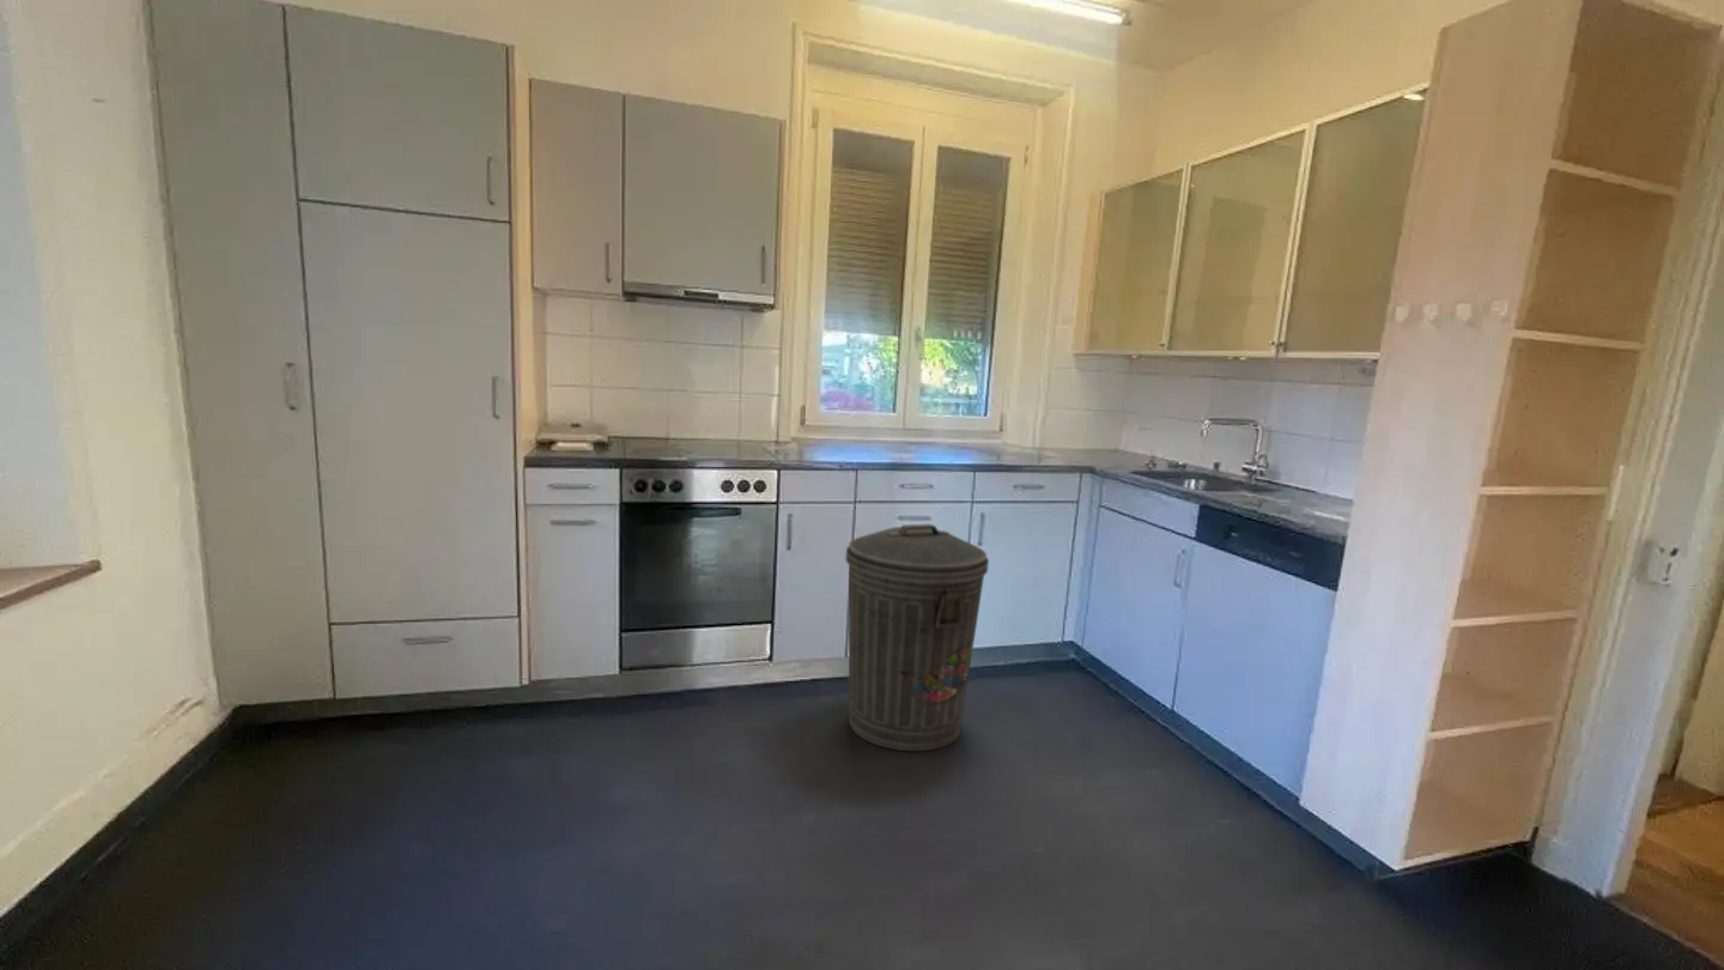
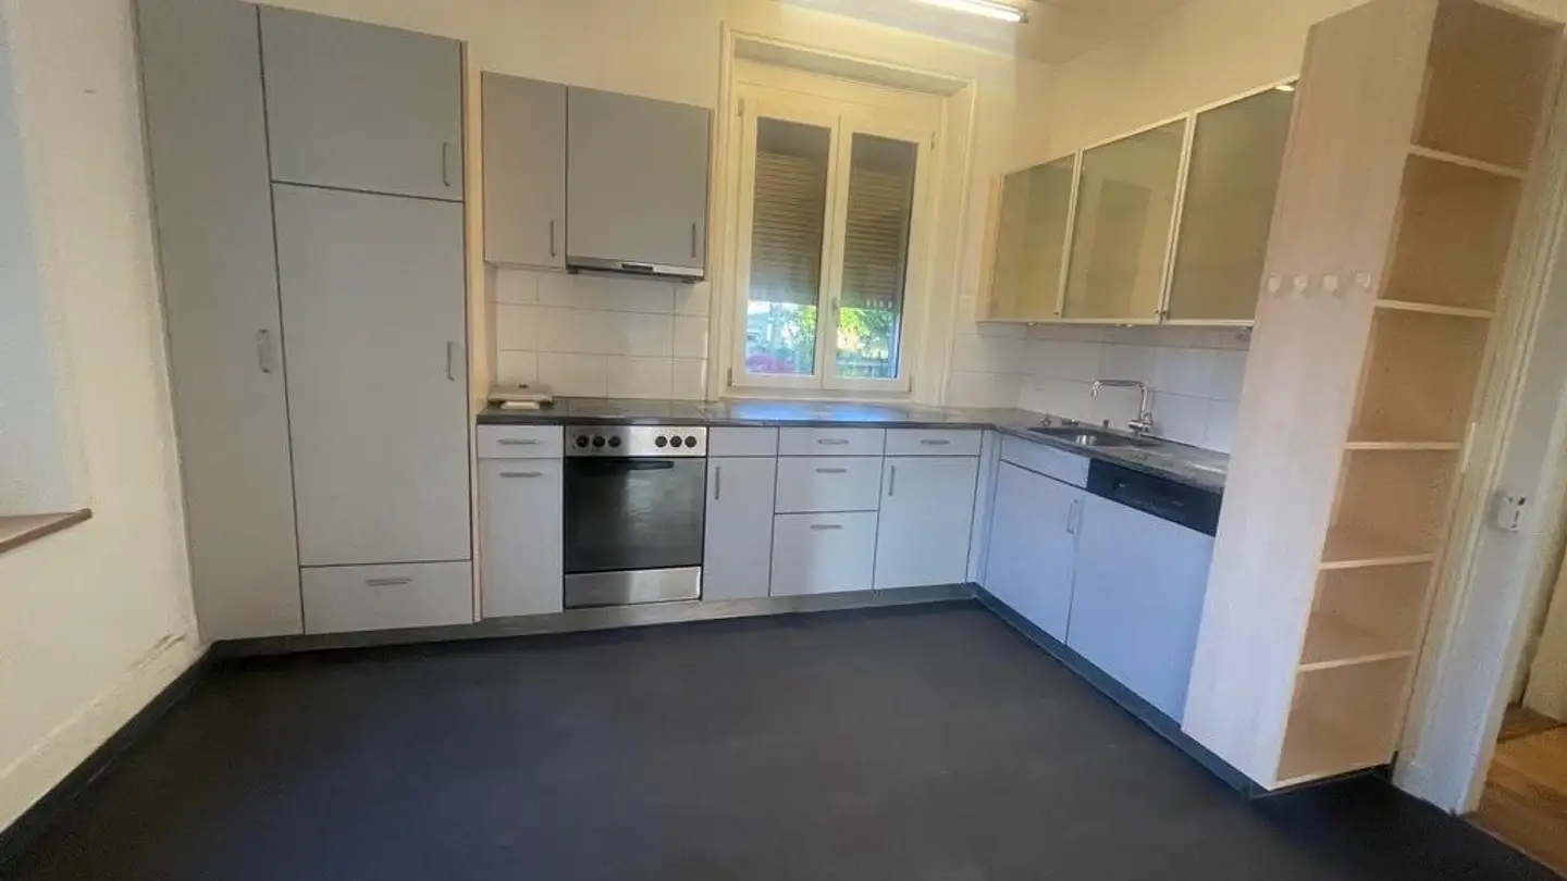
- trash can [844,523,990,752]
